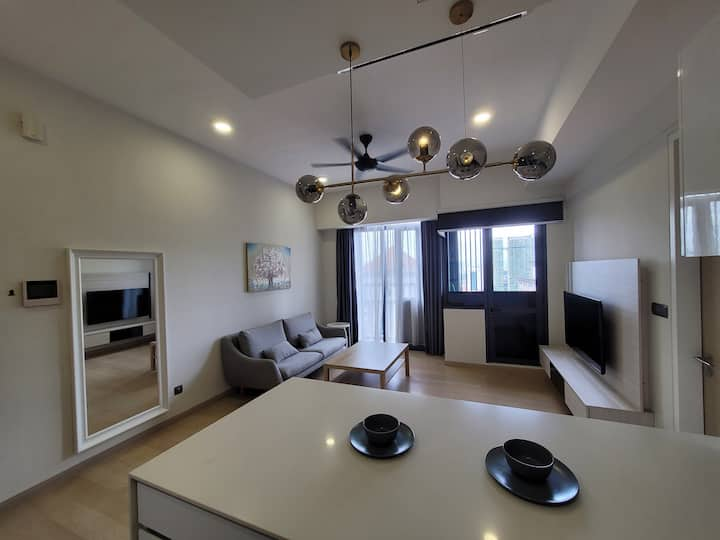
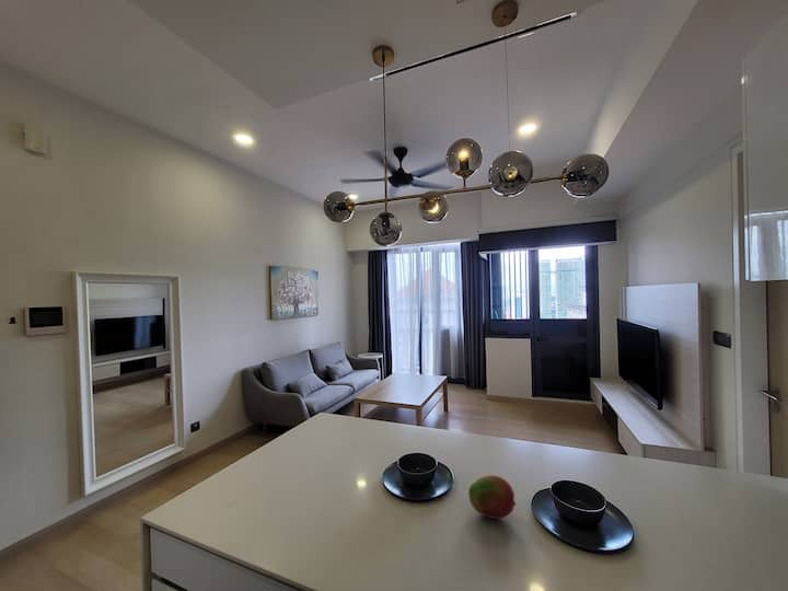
+ fruit [467,474,517,520]
